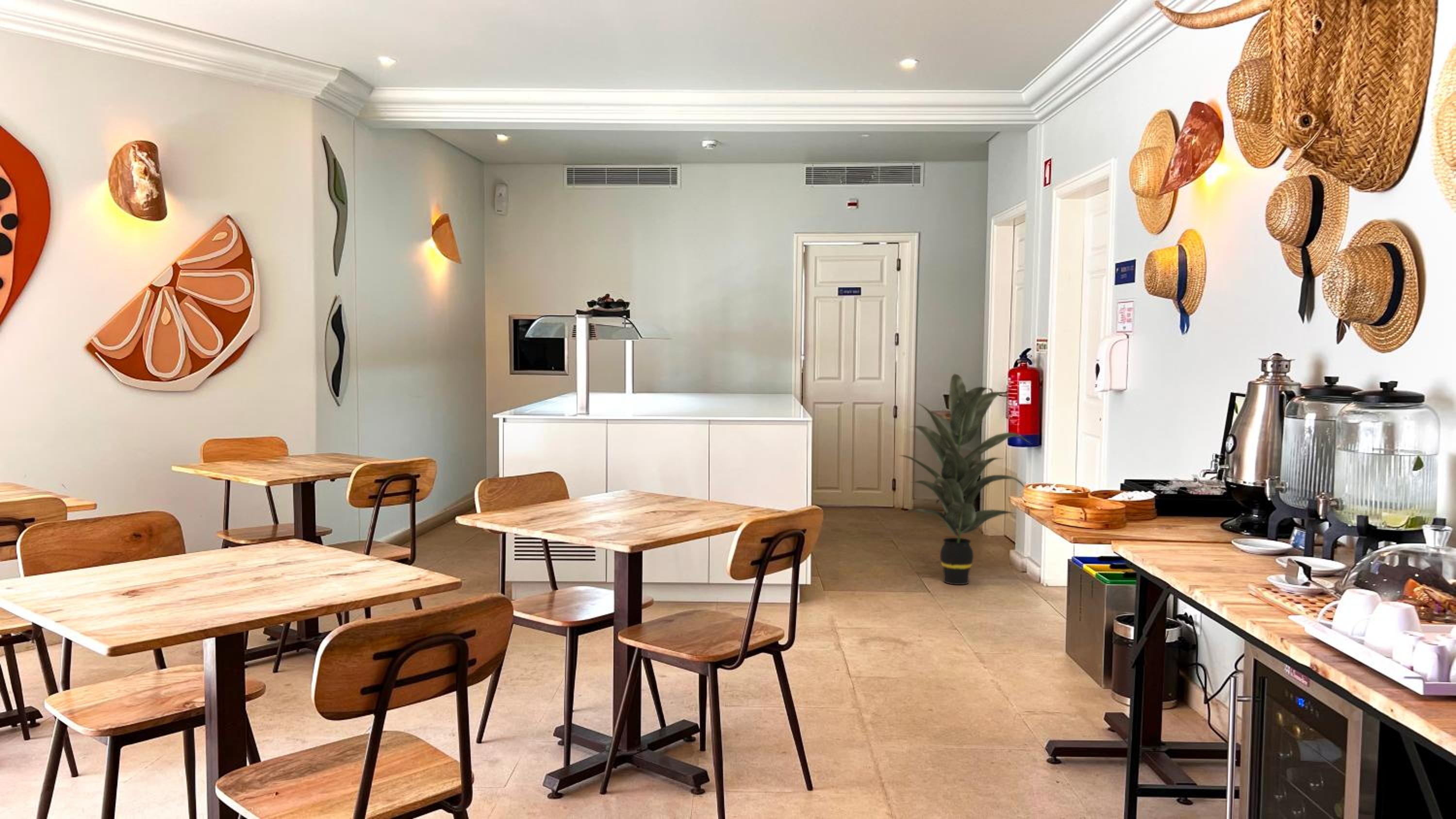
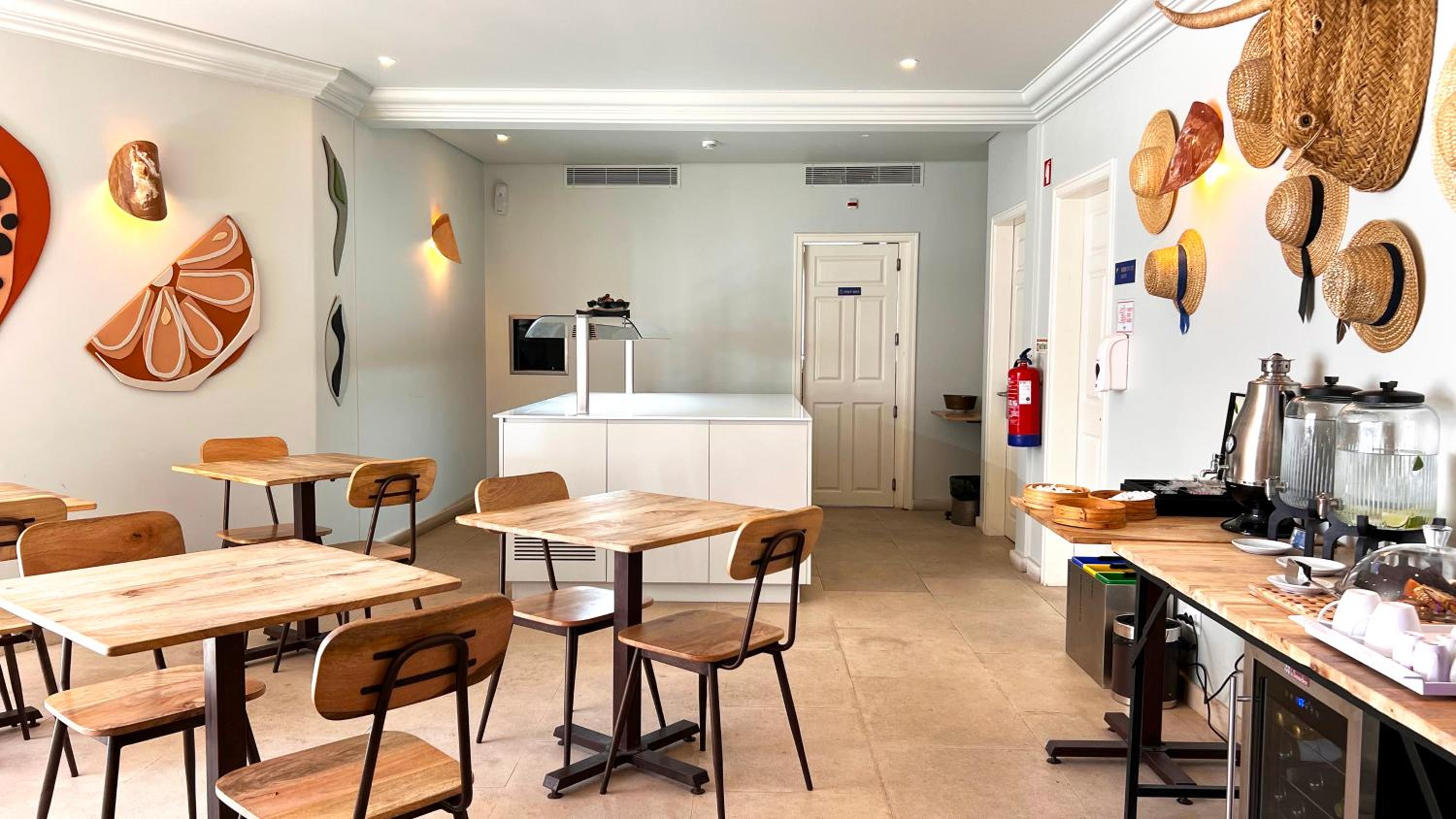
- indoor plant [898,373,1033,585]
